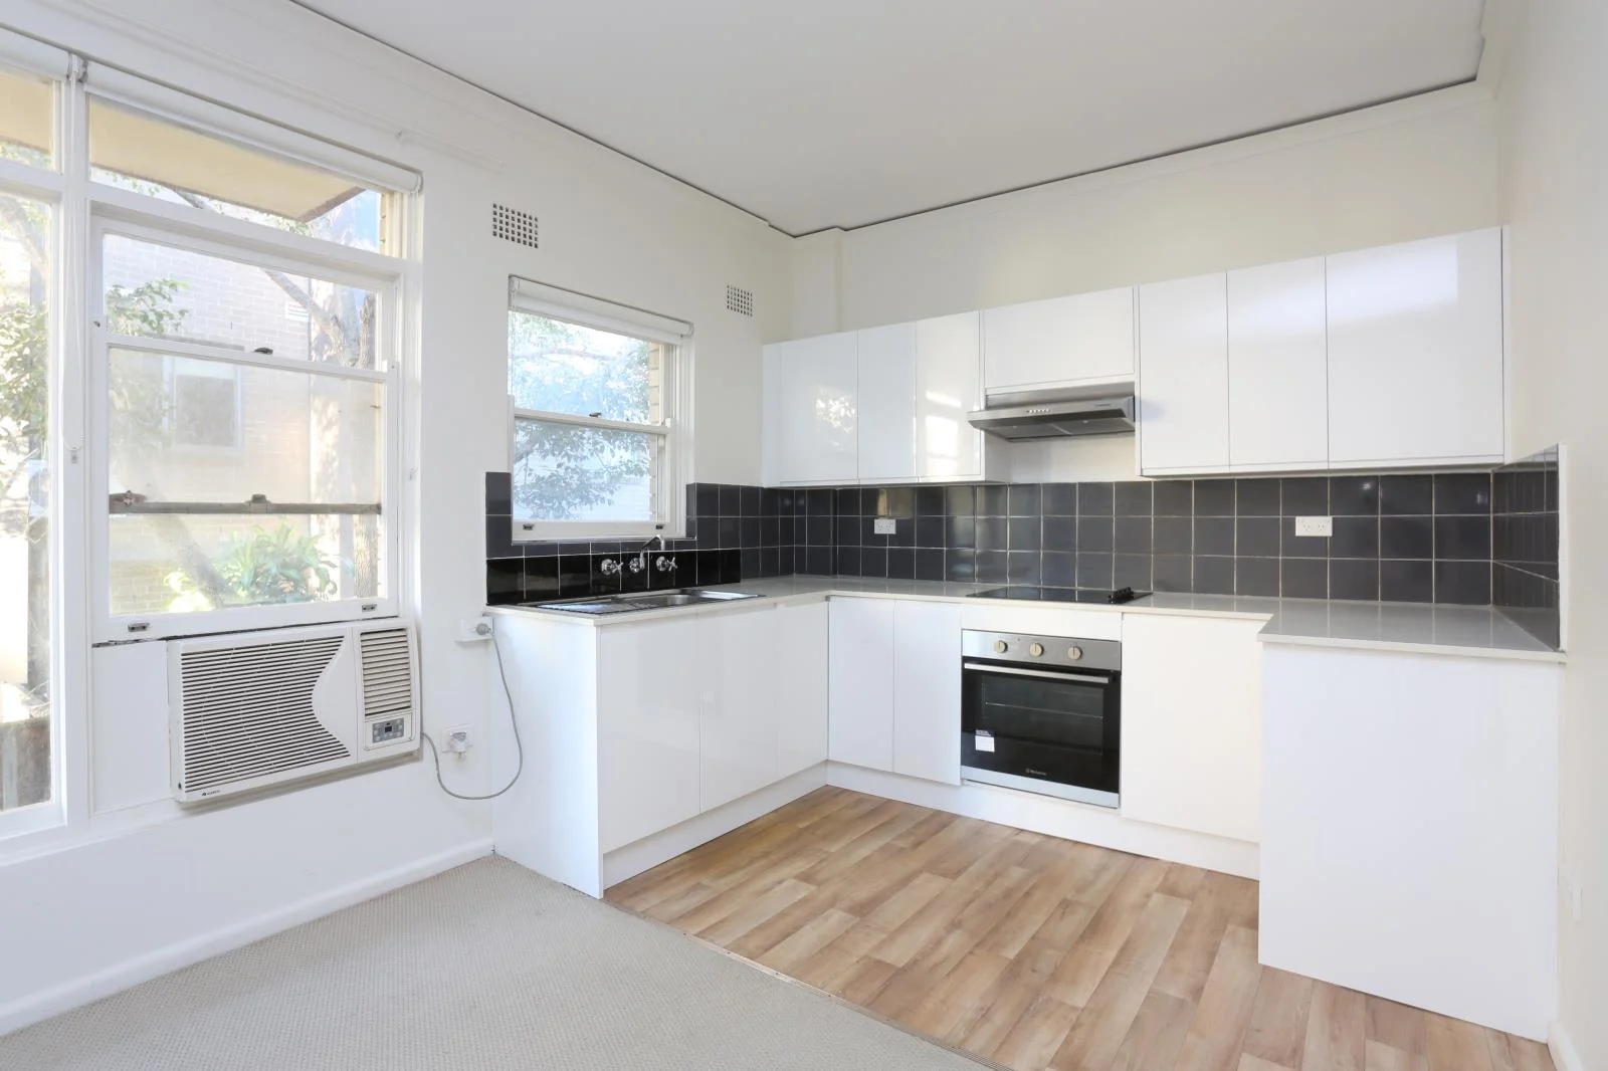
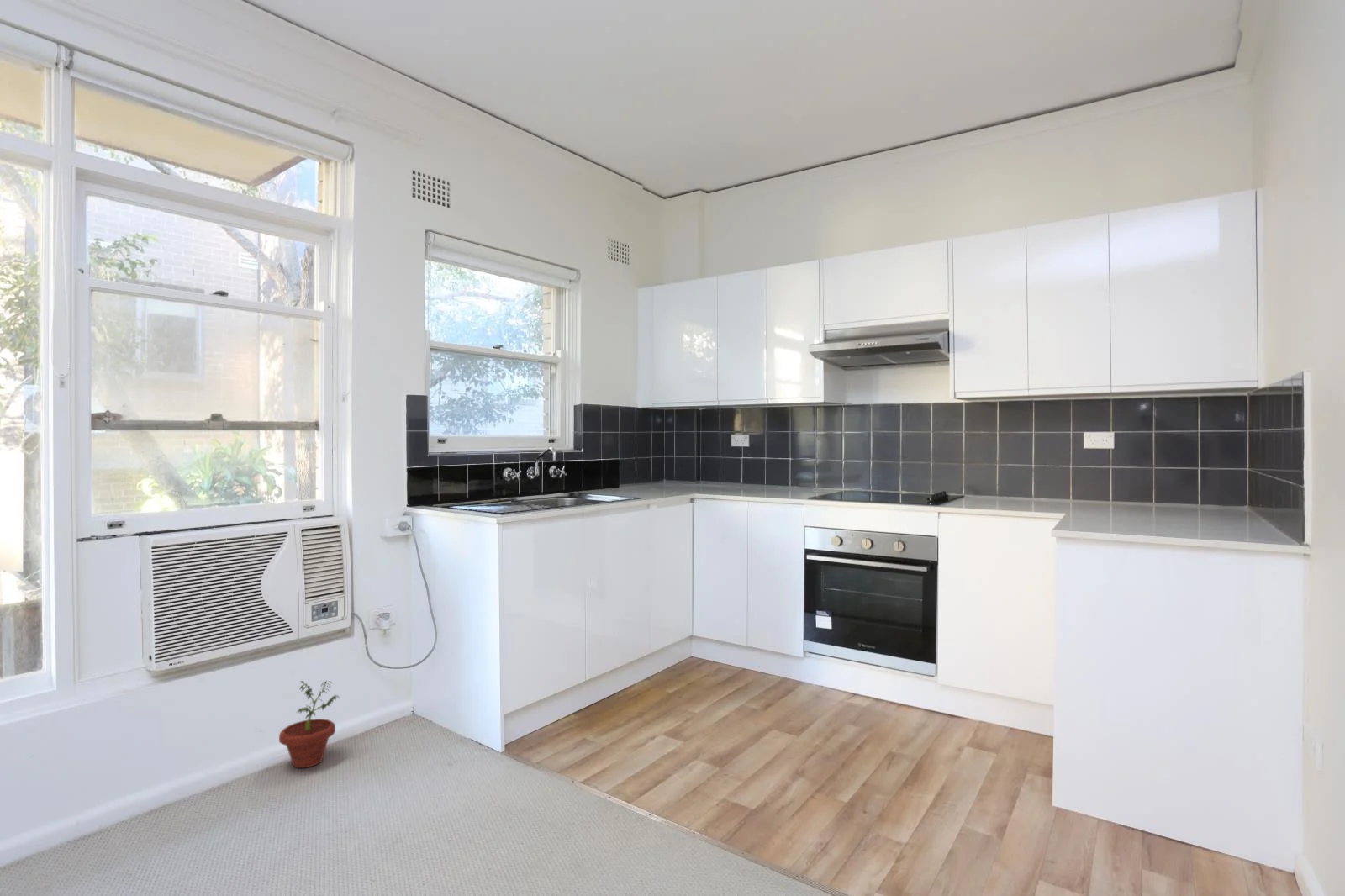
+ potted plant [278,680,340,769]
